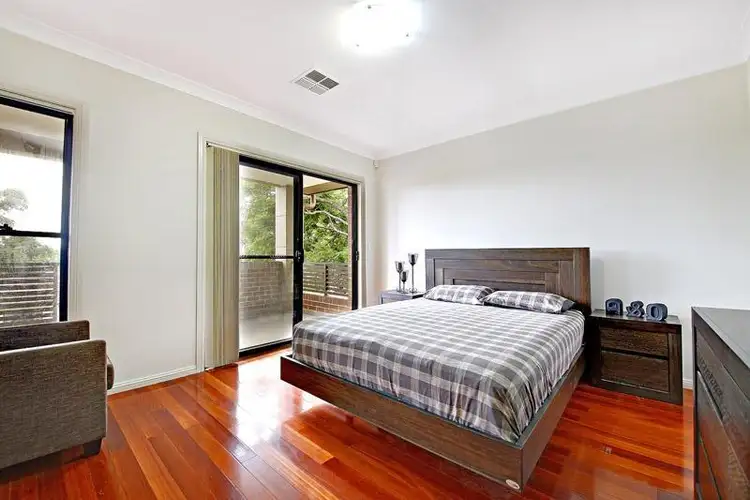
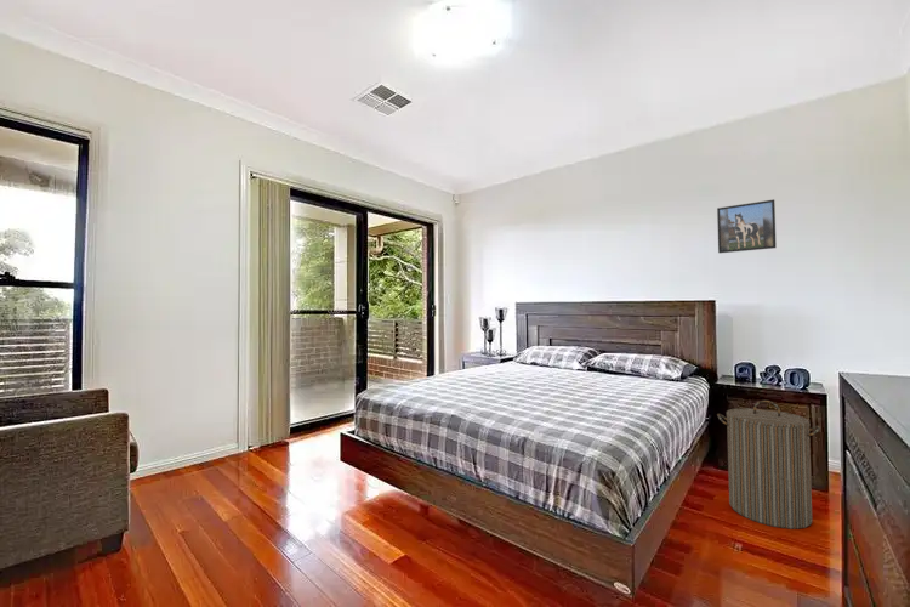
+ laundry hamper [716,399,821,531]
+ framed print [716,198,778,254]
